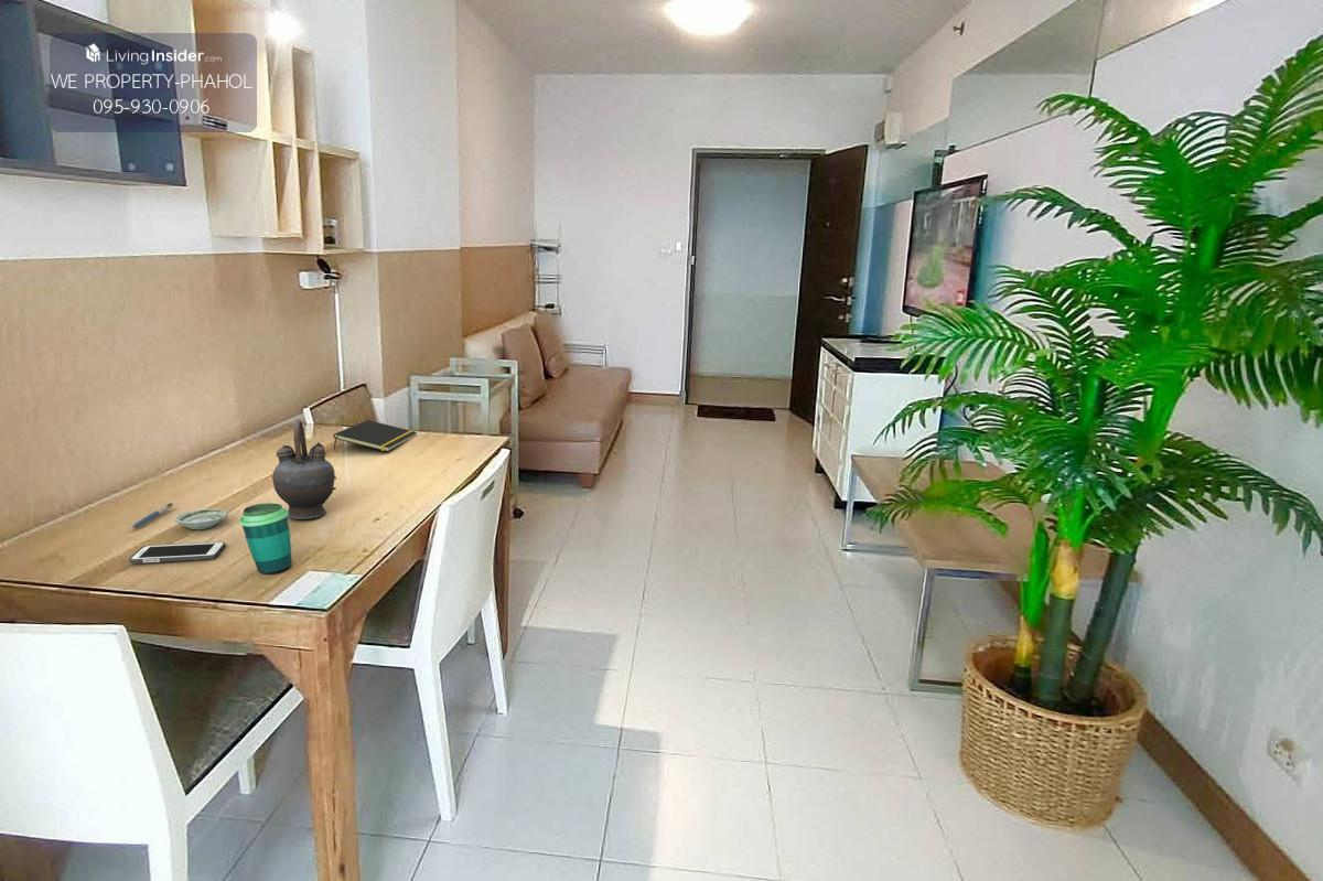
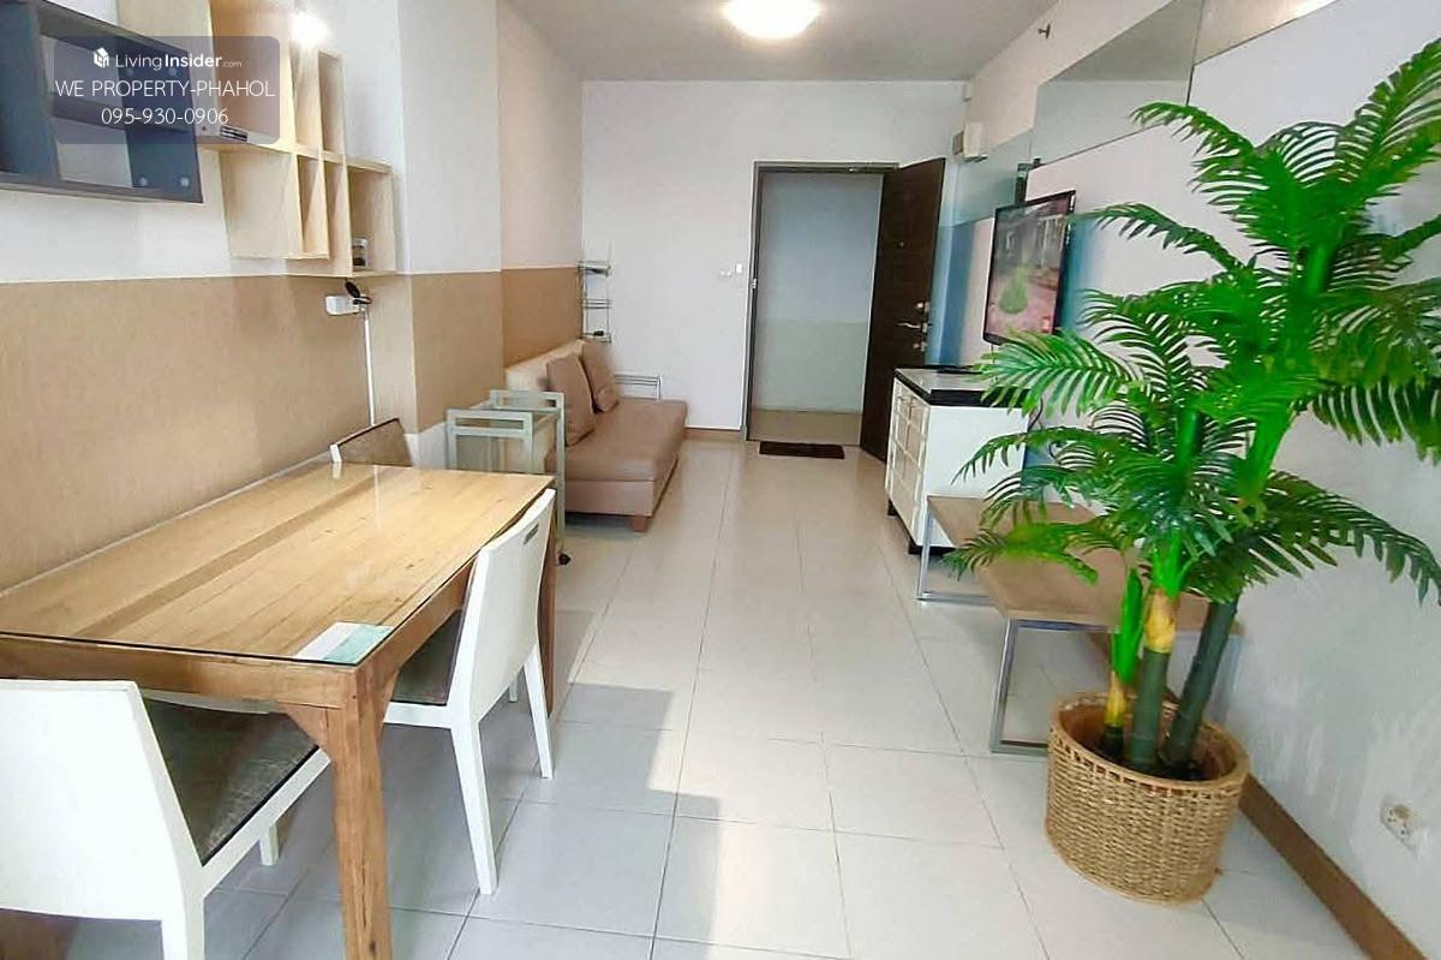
- saucer [174,508,228,530]
- cup [238,502,293,574]
- notepad [332,419,418,453]
- pen [131,502,174,529]
- cell phone [128,541,226,565]
- teapot [271,418,337,520]
